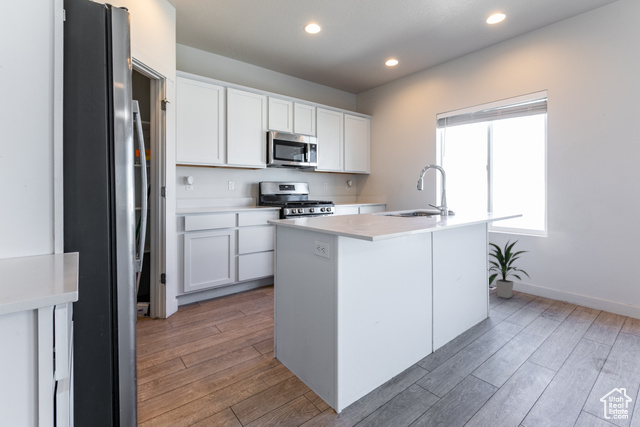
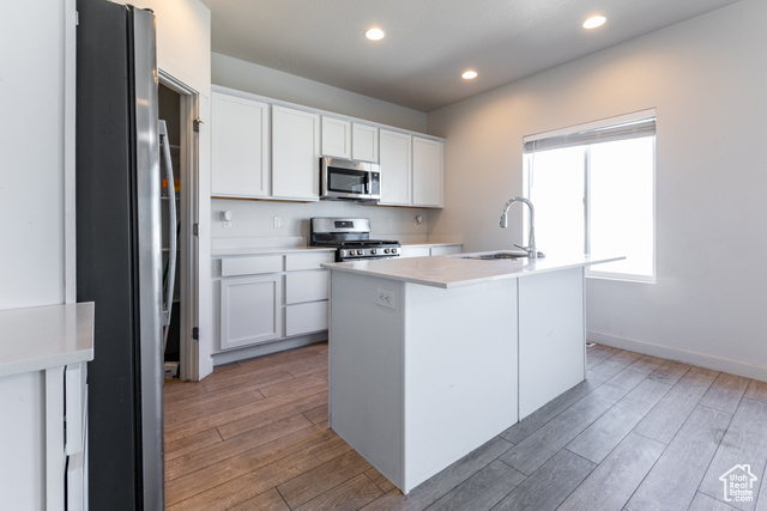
- indoor plant [488,239,531,299]
